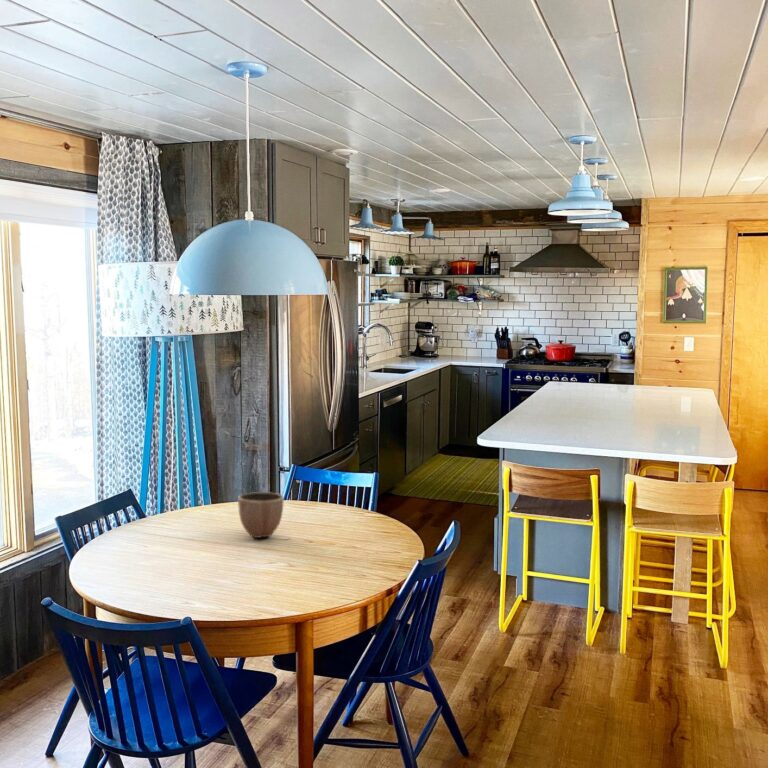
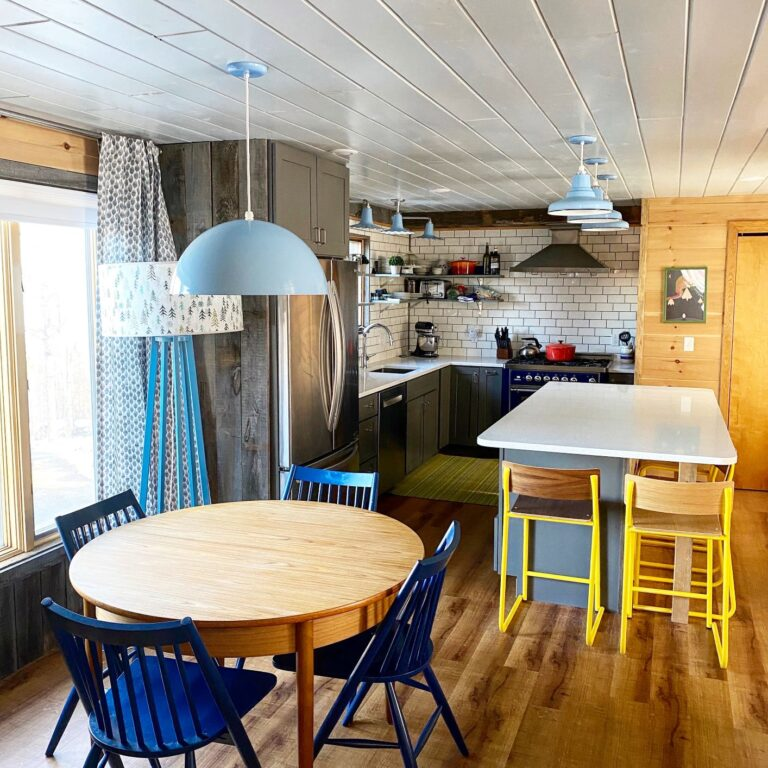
- decorative bowl [237,491,285,539]
